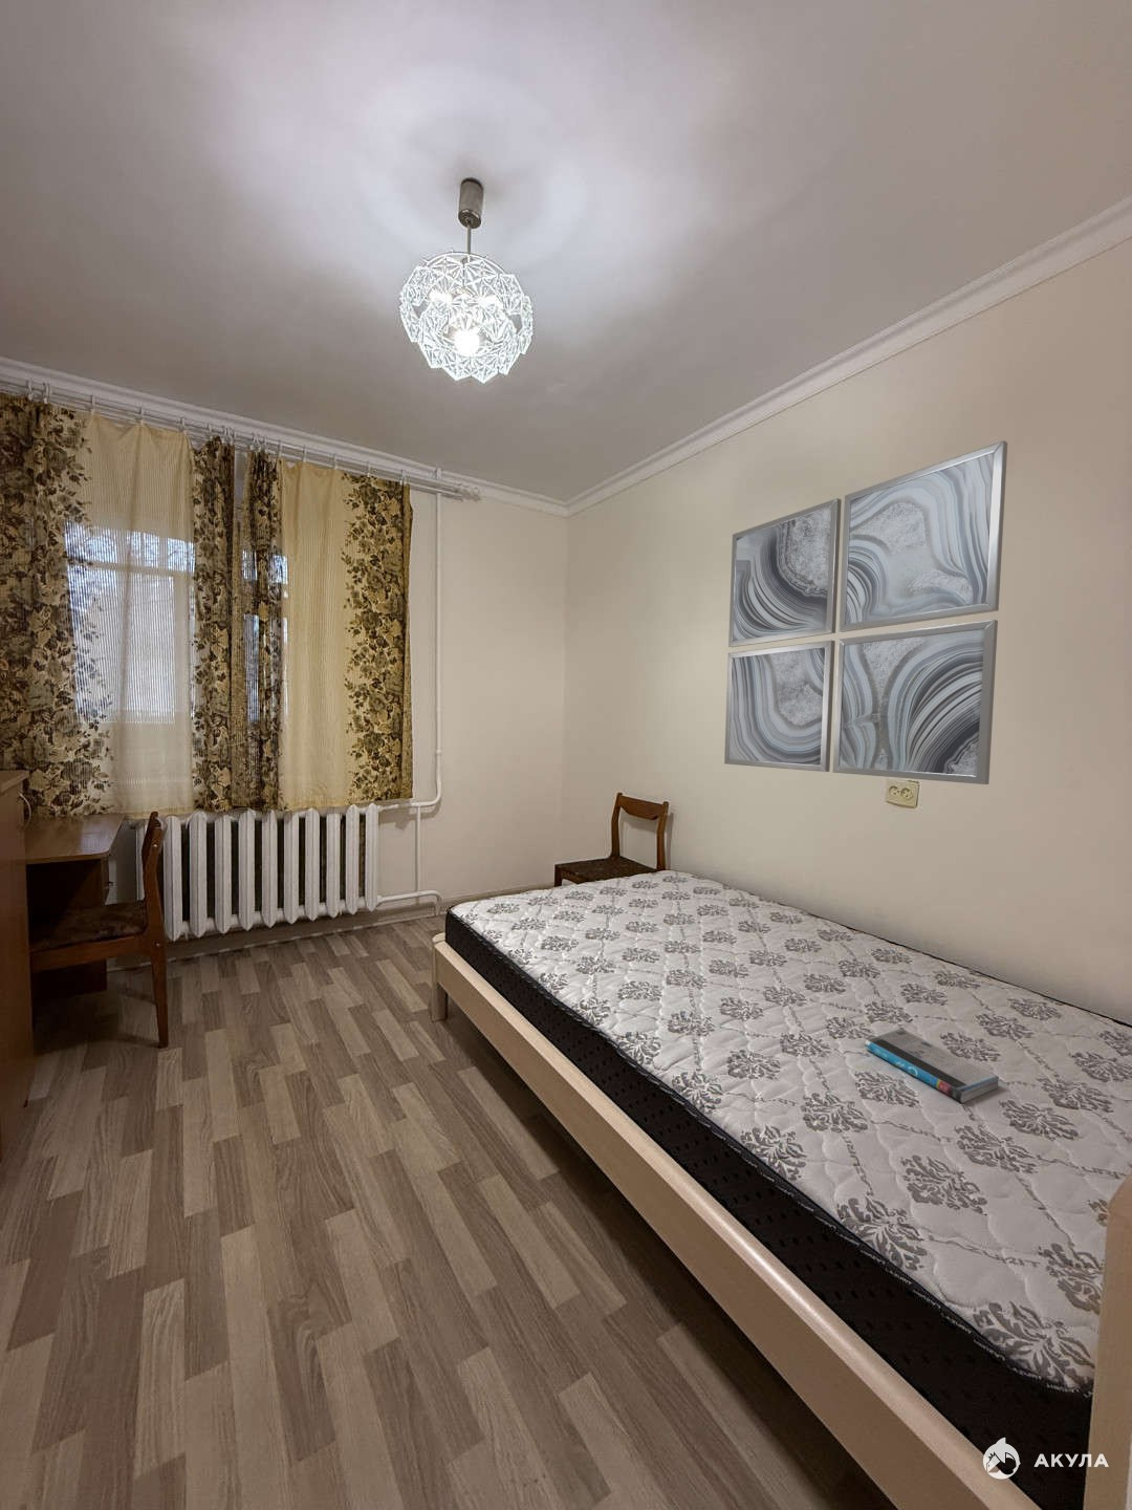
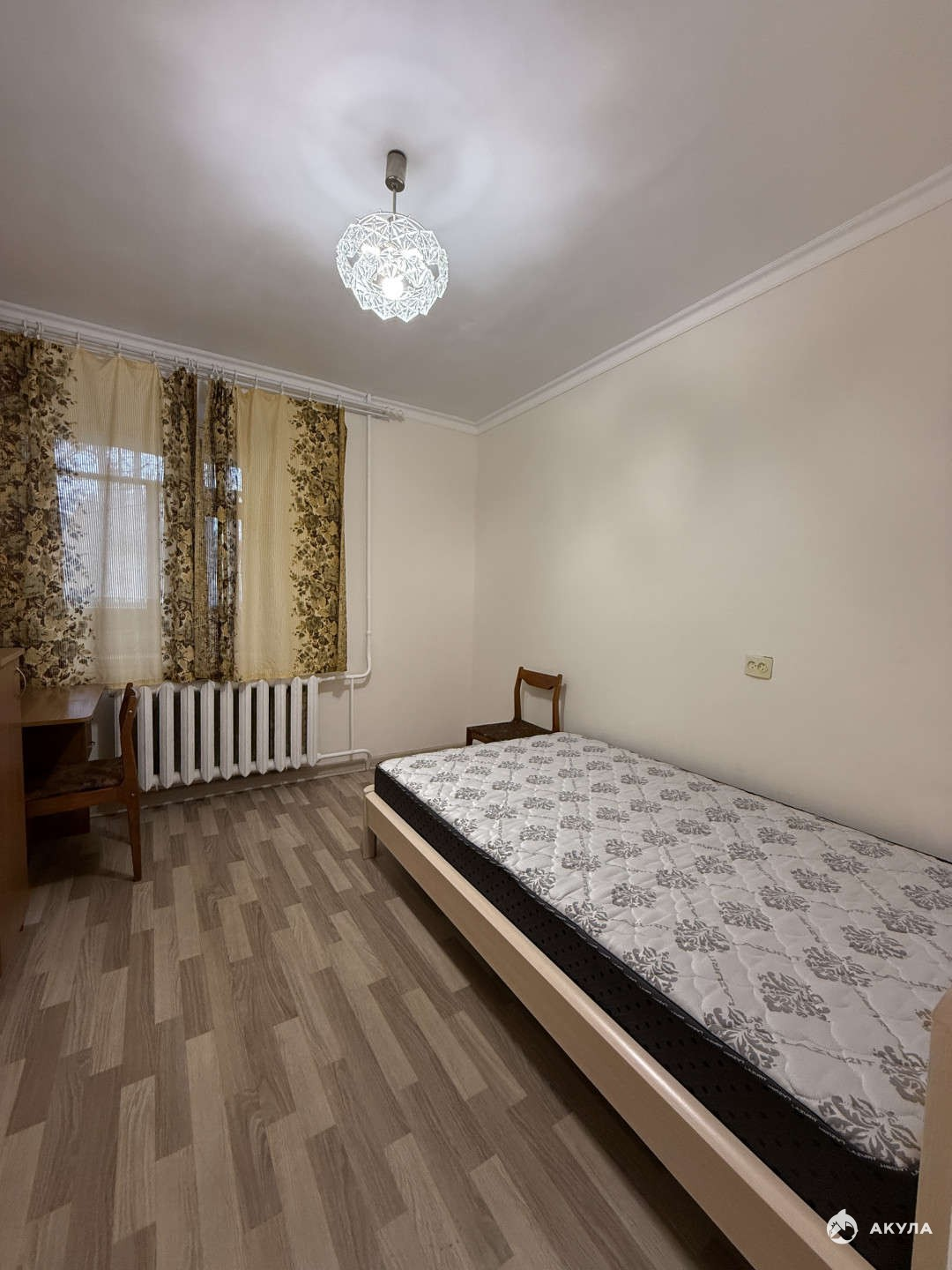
- book [863,1027,1000,1105]
- wall art [723,440,1008,786]
